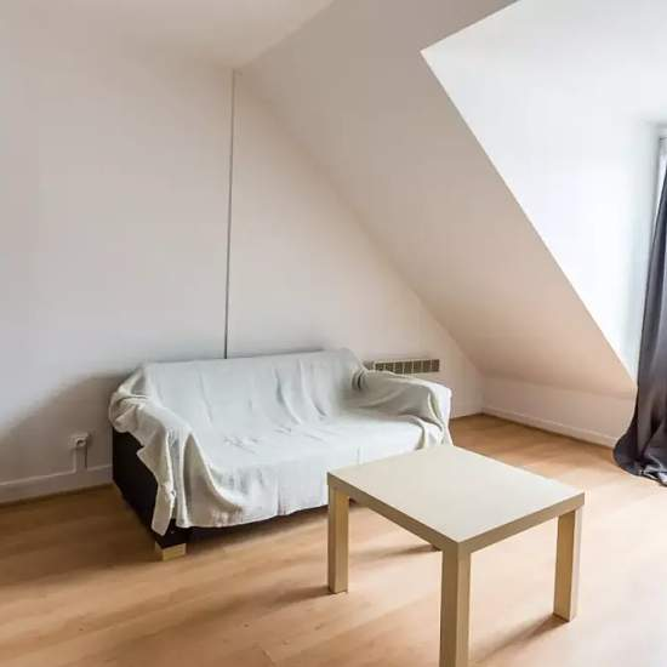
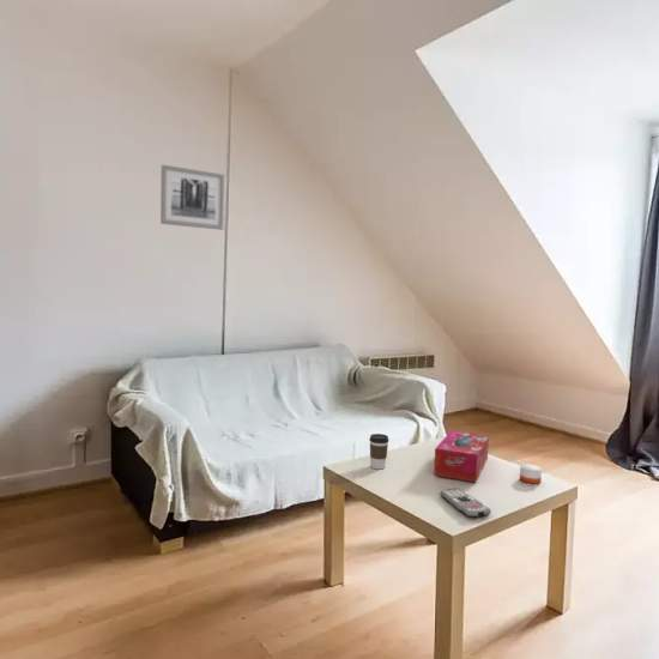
+ remote control [440,488,492,519]
+ wall art [159,164,226,231]
+ tissue box [433,429,490,483]
+ coffee cup [368,433,389,470]
+ candle [519,460,543,485]
